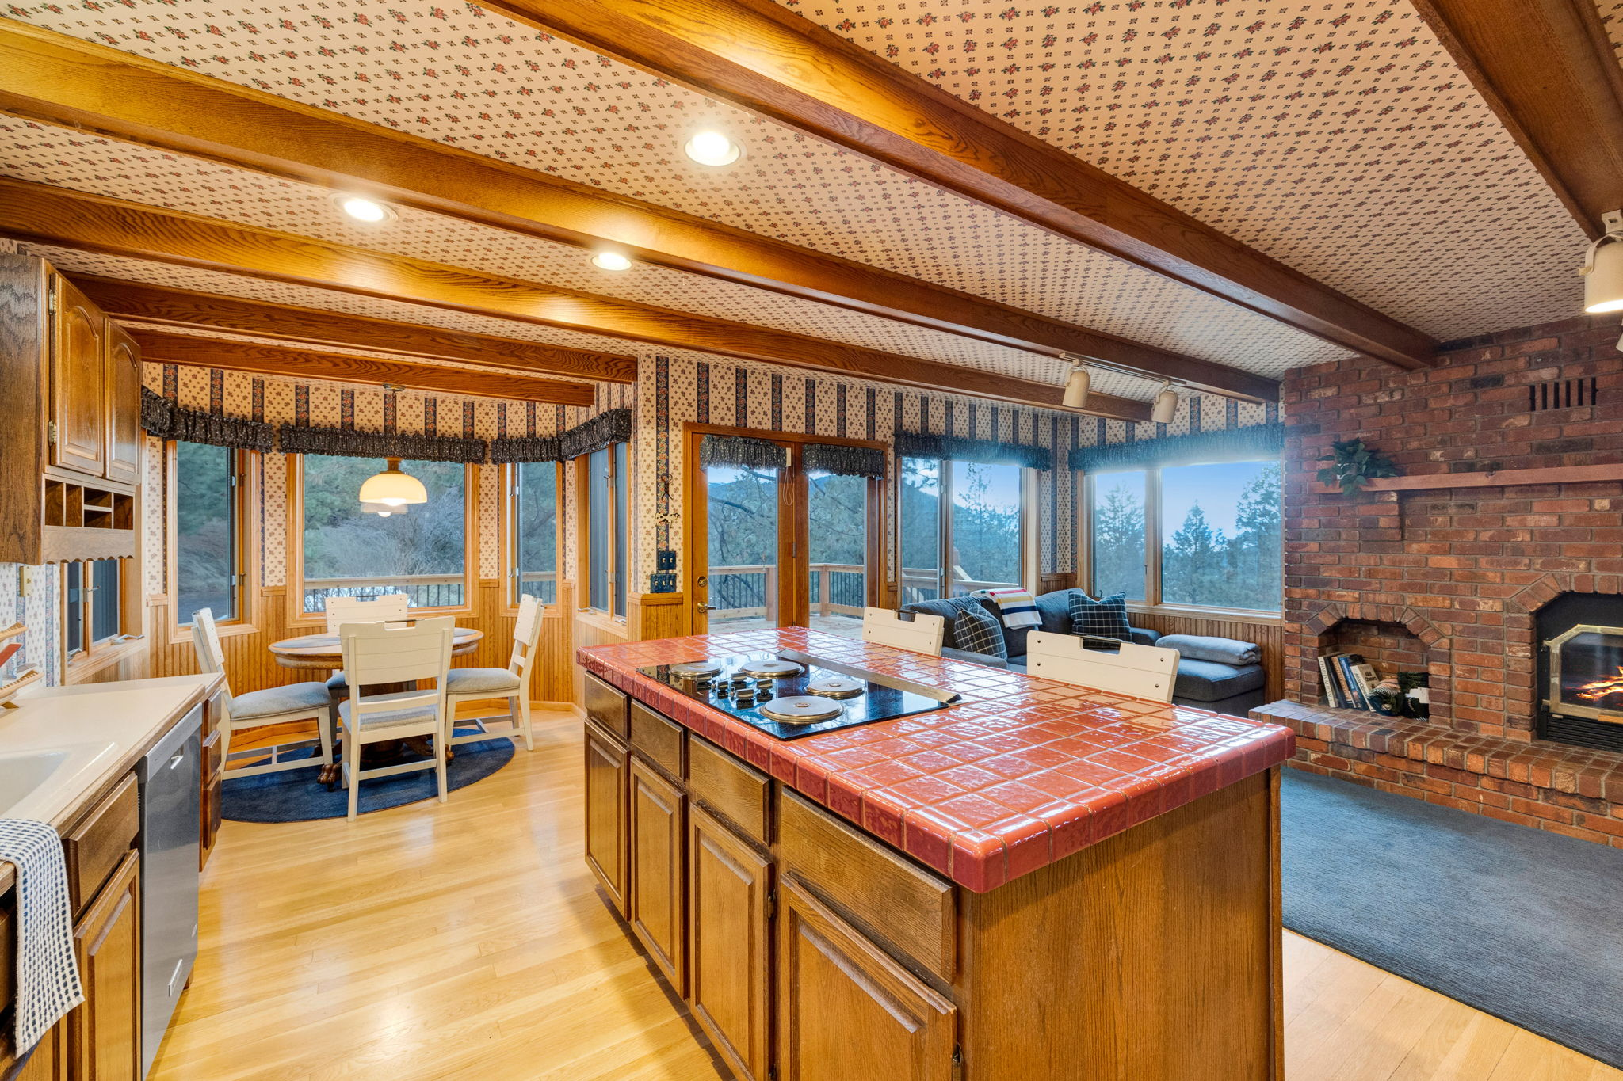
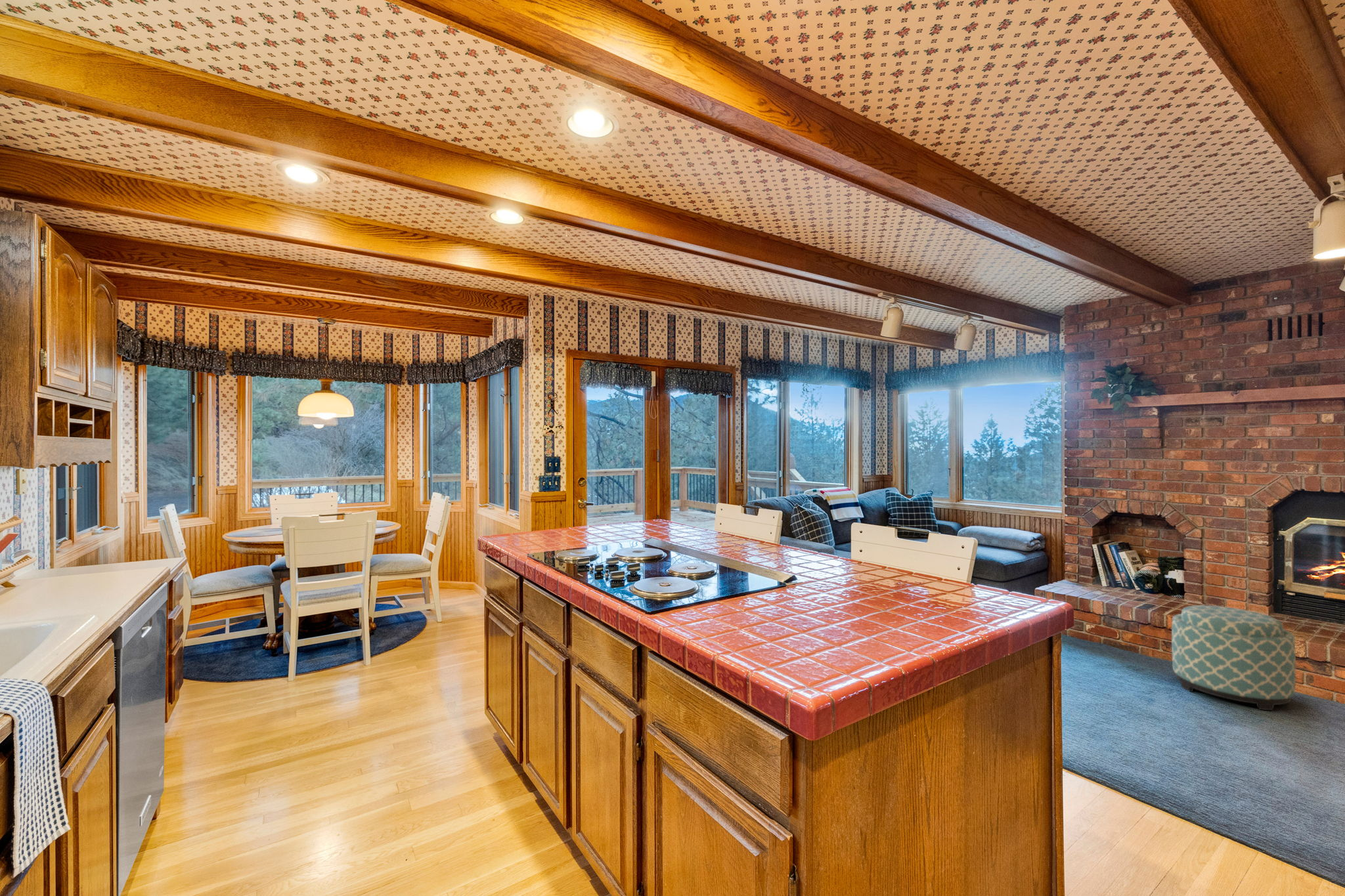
+ ottoman [1171,605,1296,711]
